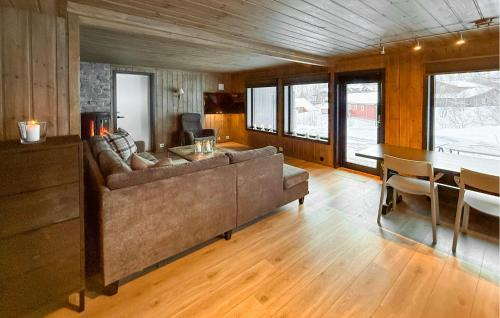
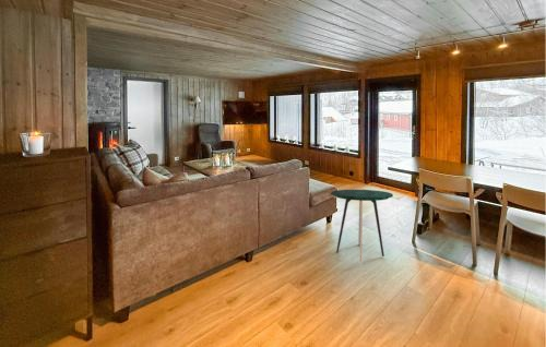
+ side table [330,189,394,263]
